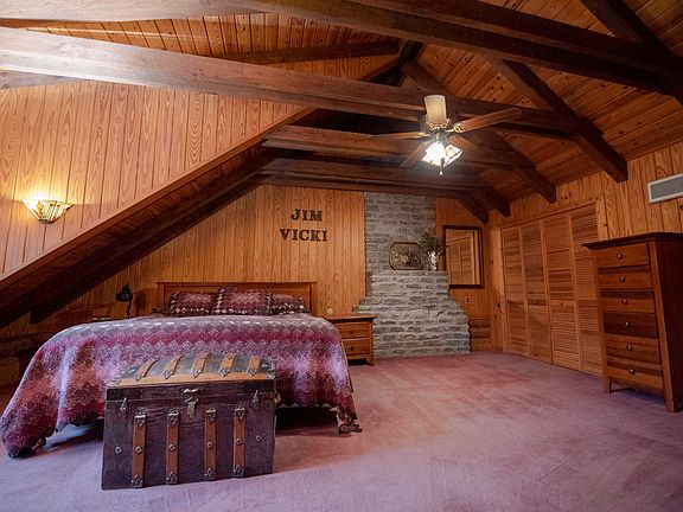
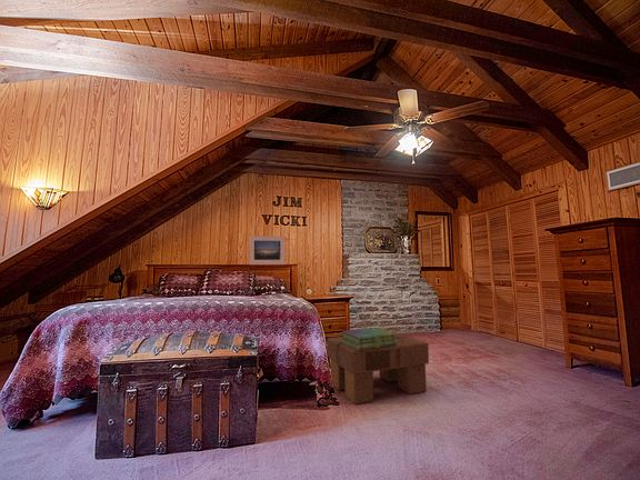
+ stack of books [341,327,397,350]
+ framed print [248,234,286,266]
+ footstool [326,331,430,406]
